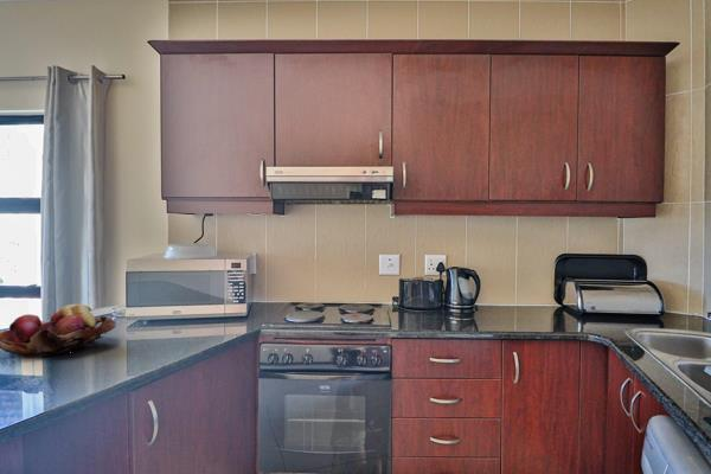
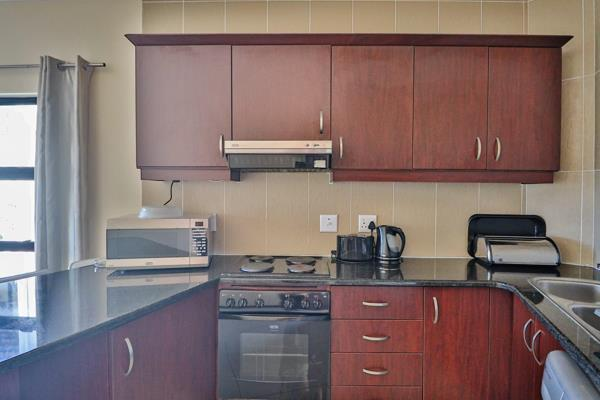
- fruit basket [0,303,117,358]
